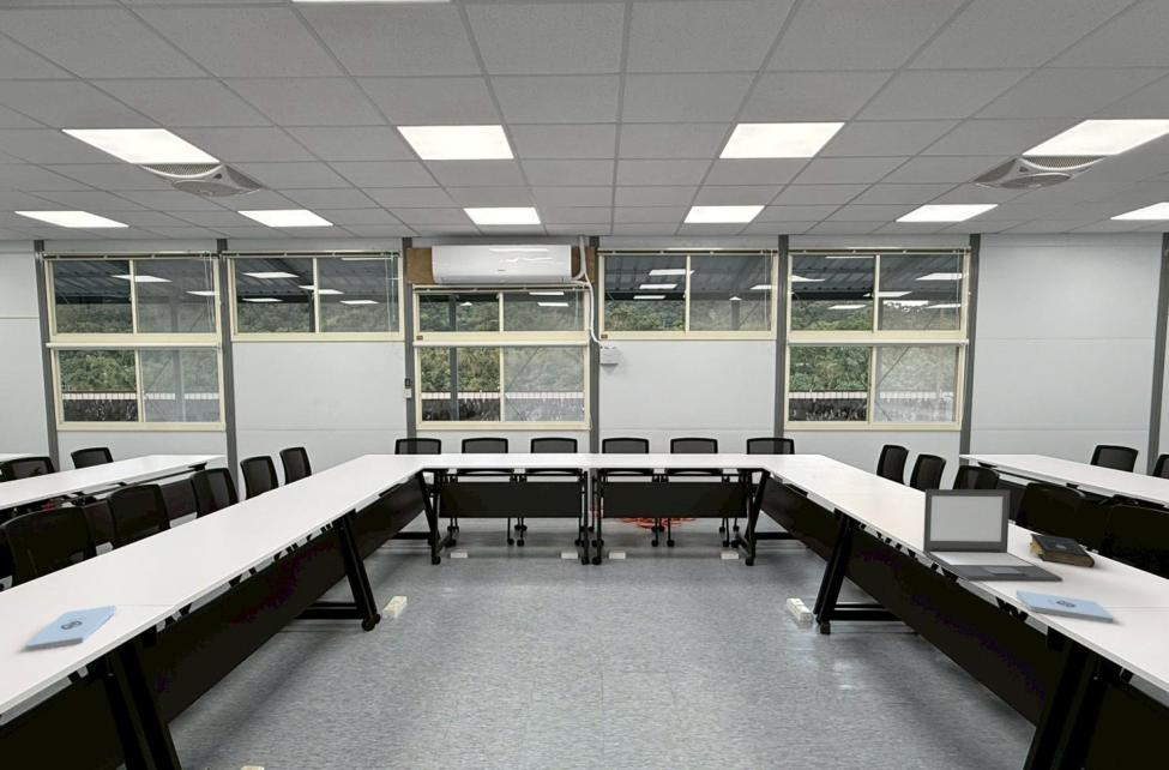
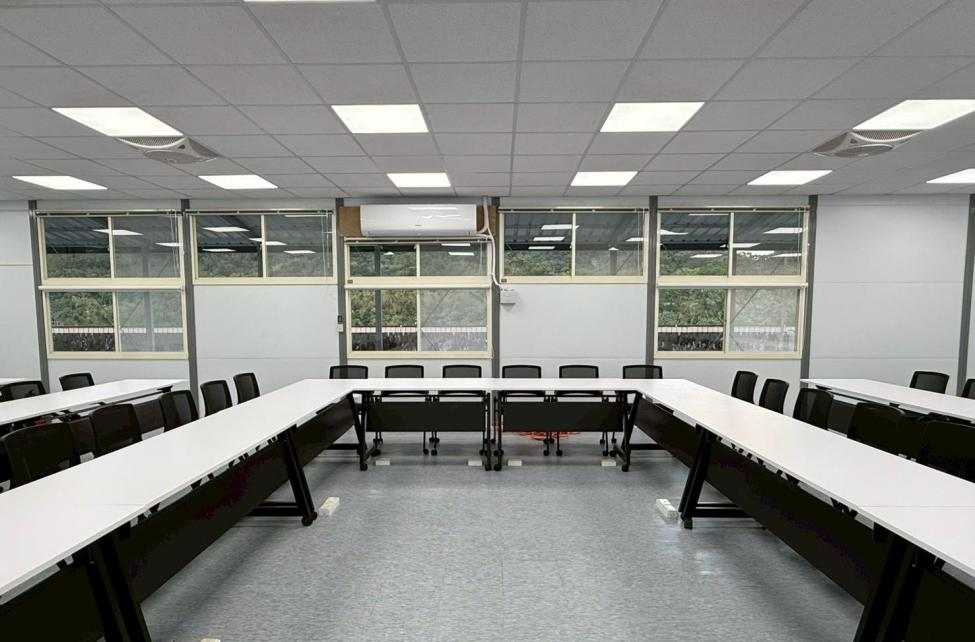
- notepad [25,604,117,651]
- laptop [921,488,1063,583]
- book [1029,533,1096,569]
- notepad [1016,589,1115,624]
